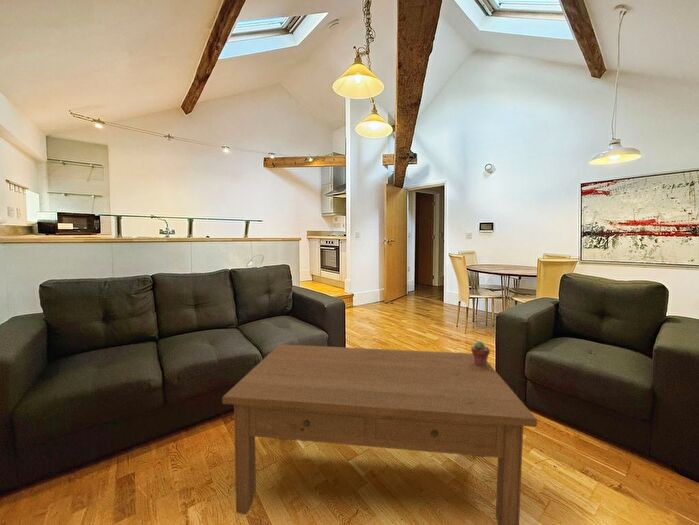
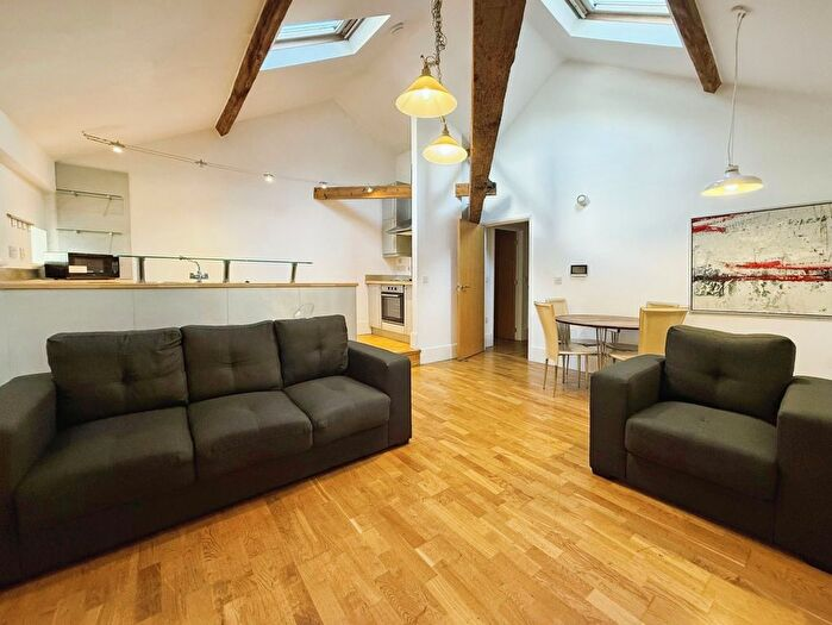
- coffee table [221,343,538,525]
- potted succulent [470,340,491,366]
